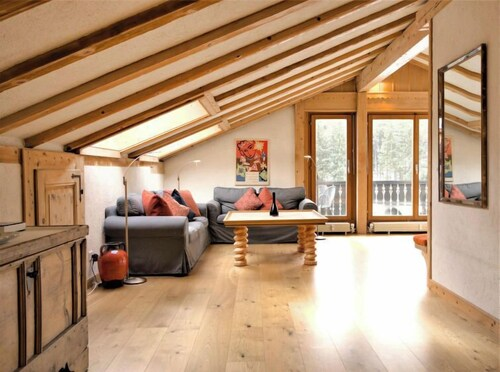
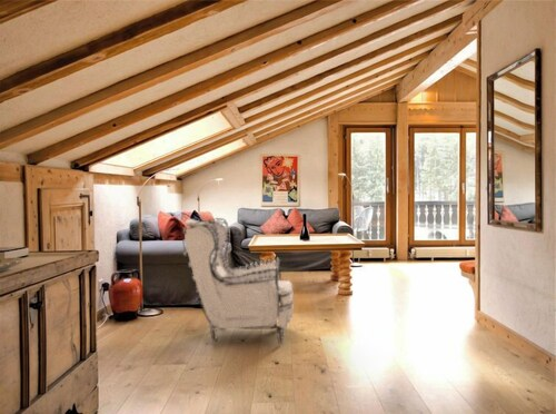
+ armchair [181,217,295,345]
